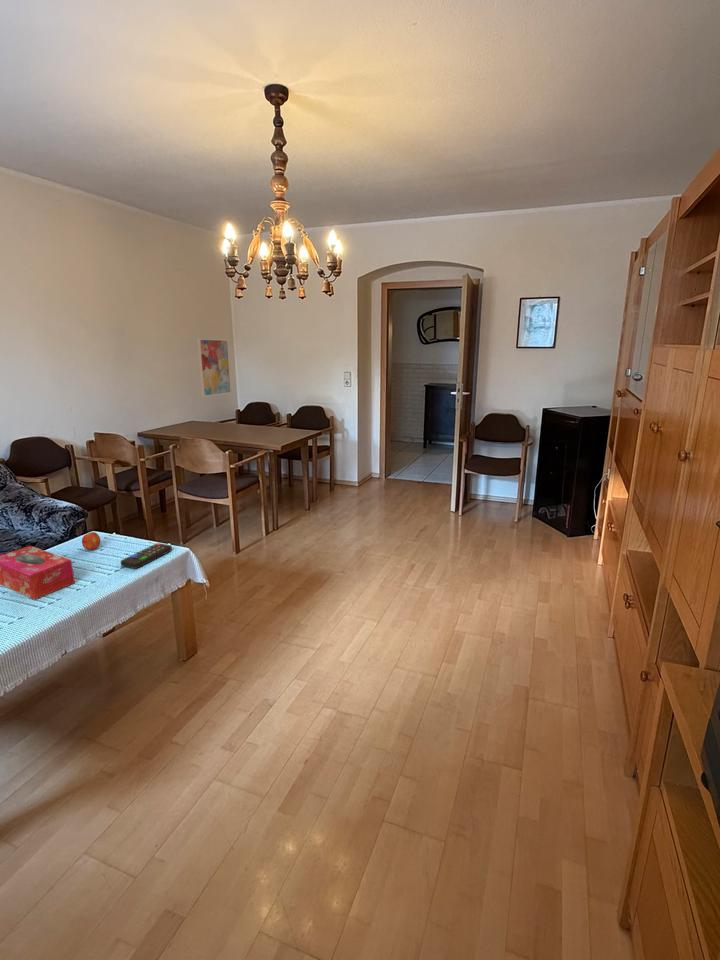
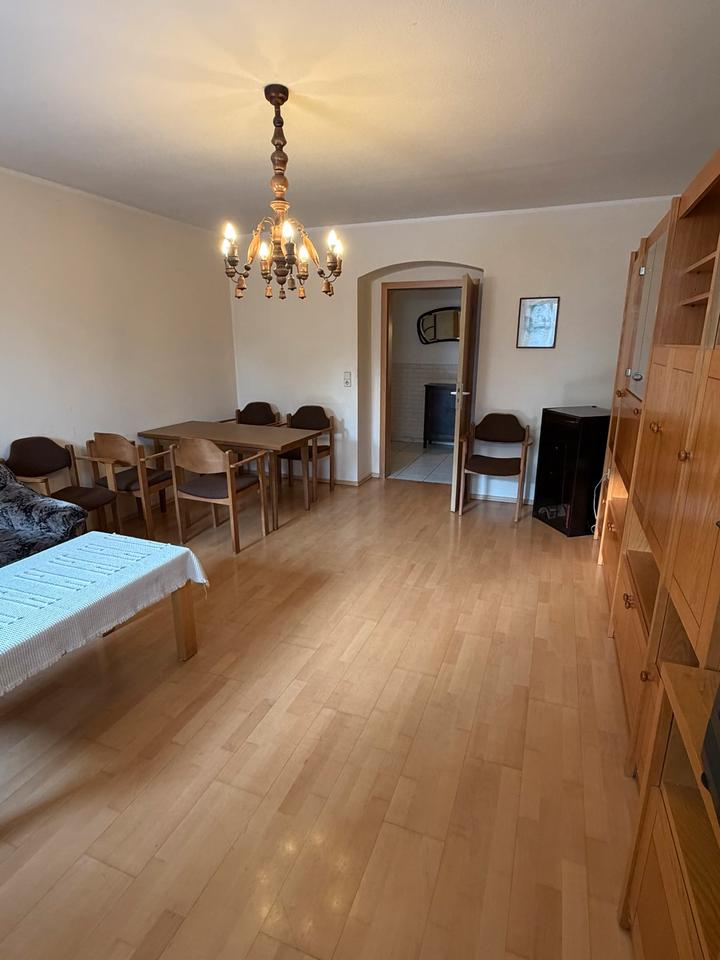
- fruit [81,531,101,551]
- tissue box [0,545,76,600]
- wall art [196,337,232,398]
- remote control [120,542,173,570]
